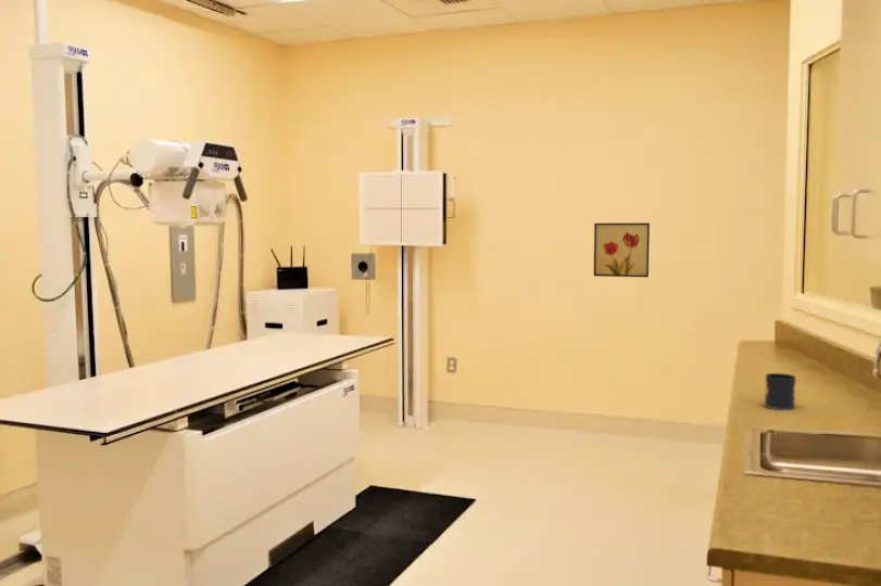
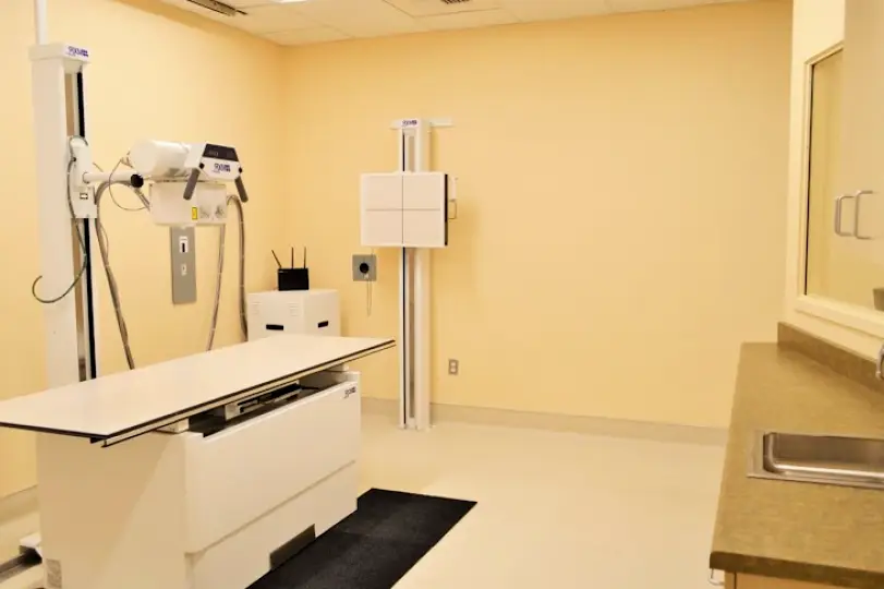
- wall art [593,222,651,278]
- mug [764,372,797,410]
